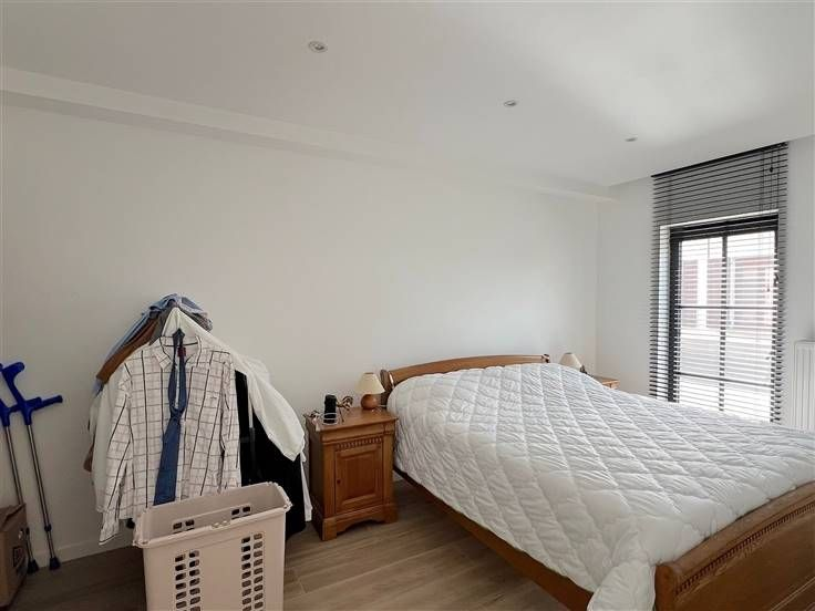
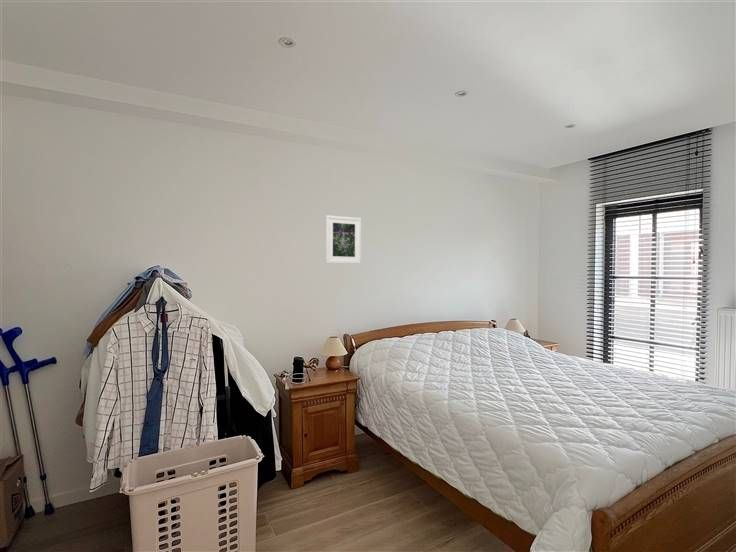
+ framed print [325,214,362,265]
